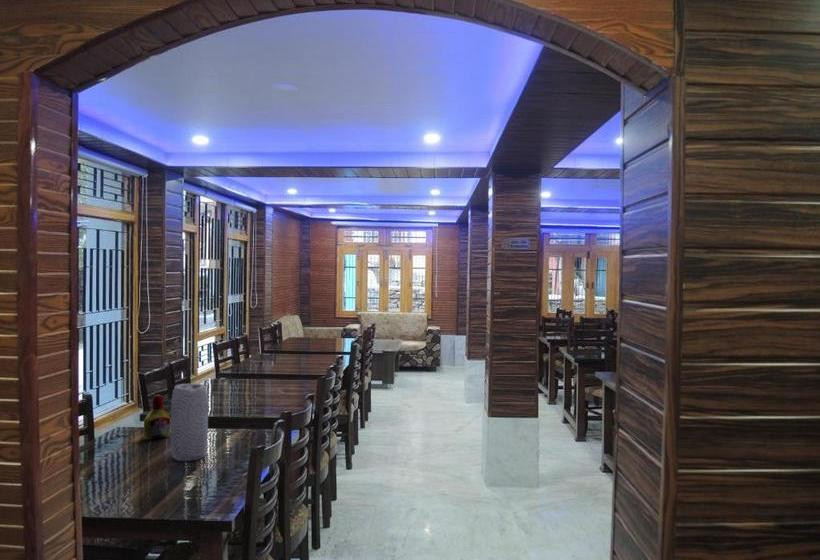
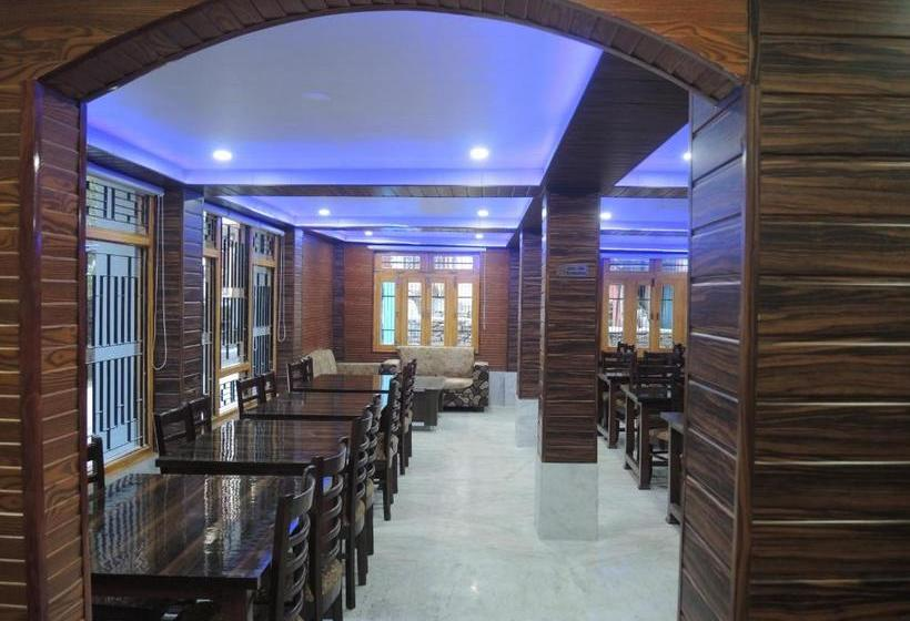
- vase [170,383,209,462]
- bottle [143,394,171,440]
